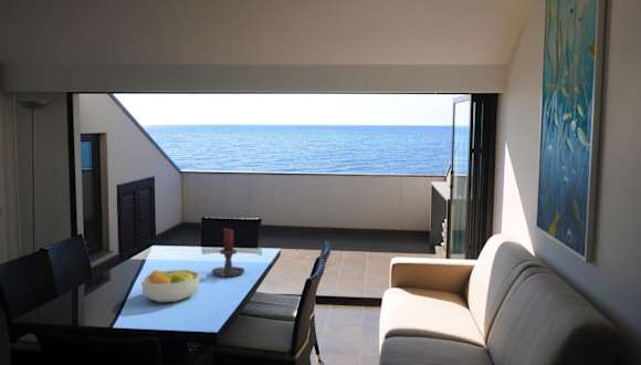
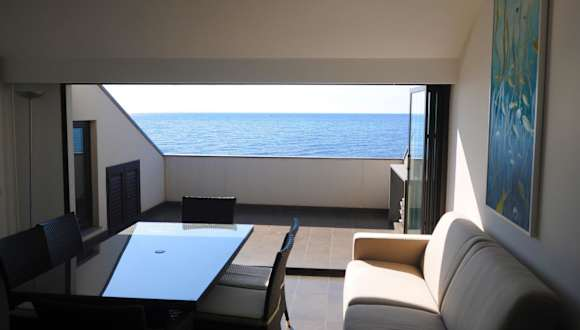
- candle holder [211,228,245,278]
- fruit bowl [140,269,201,303]
